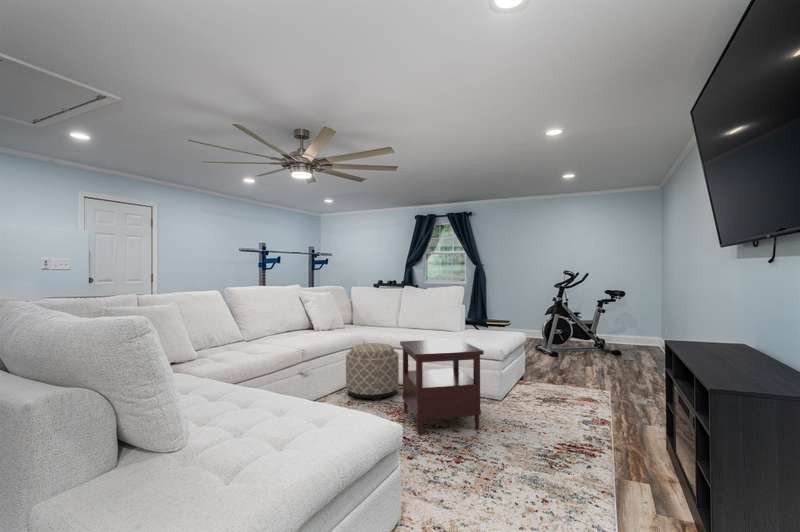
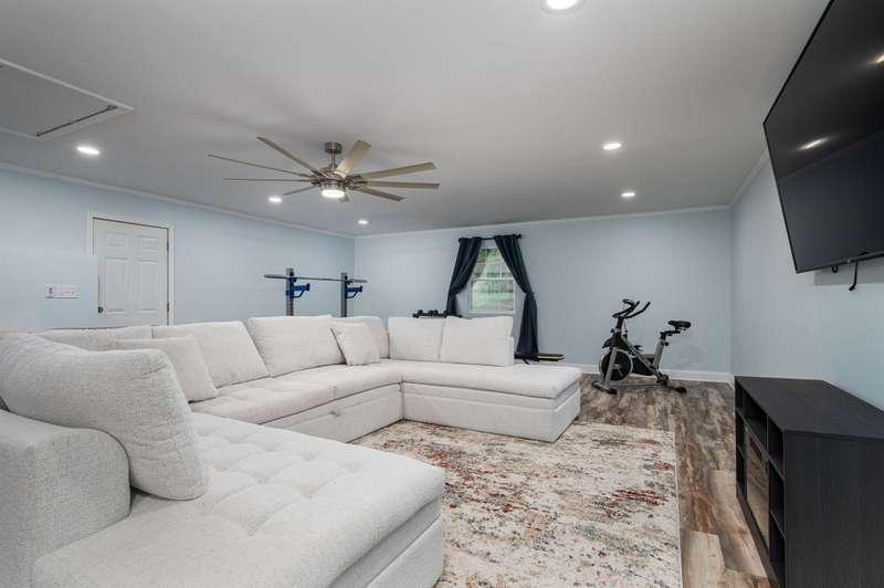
- side table [399,338,485,436]
- ottoman [345,342,400,402]
